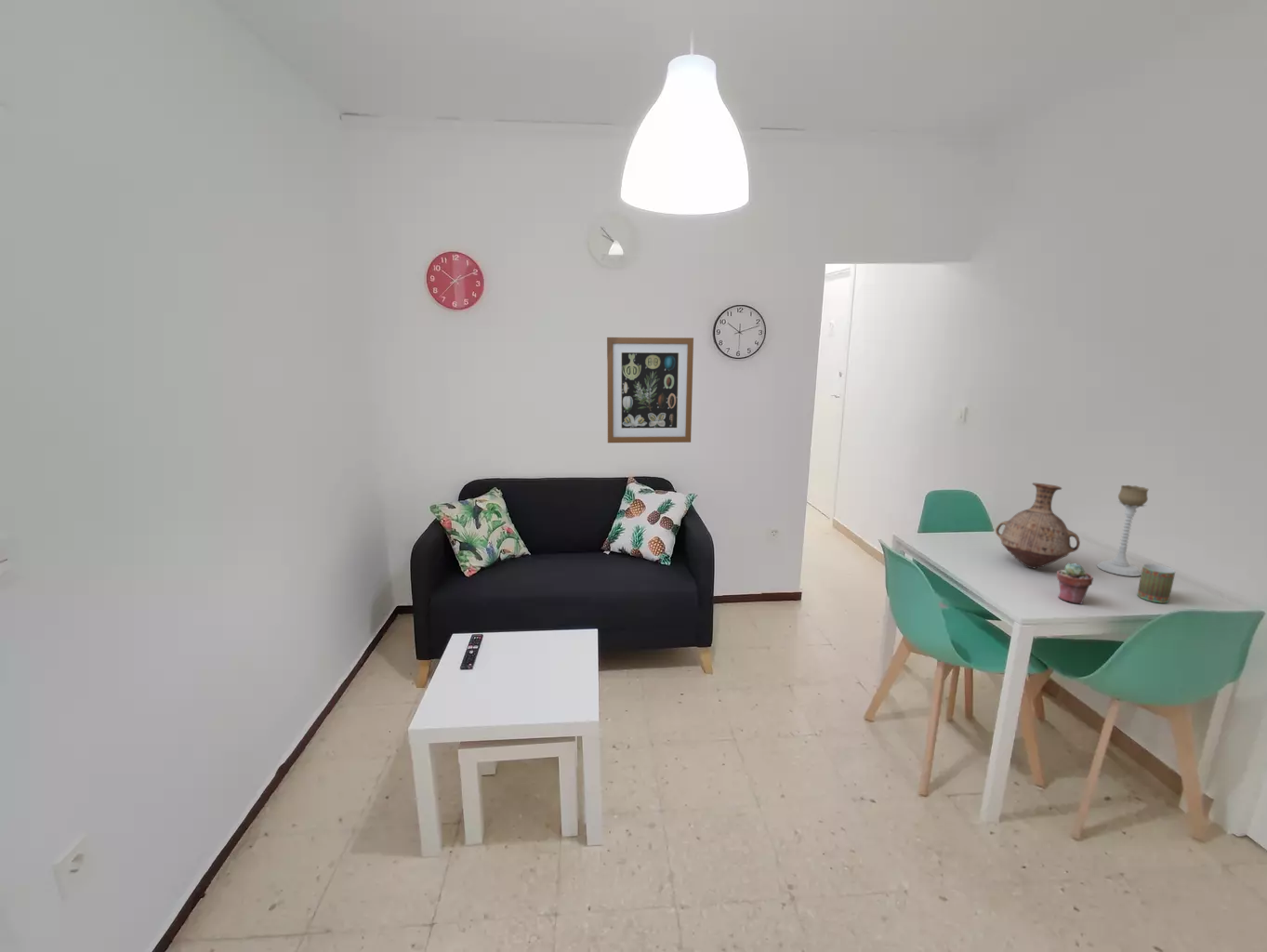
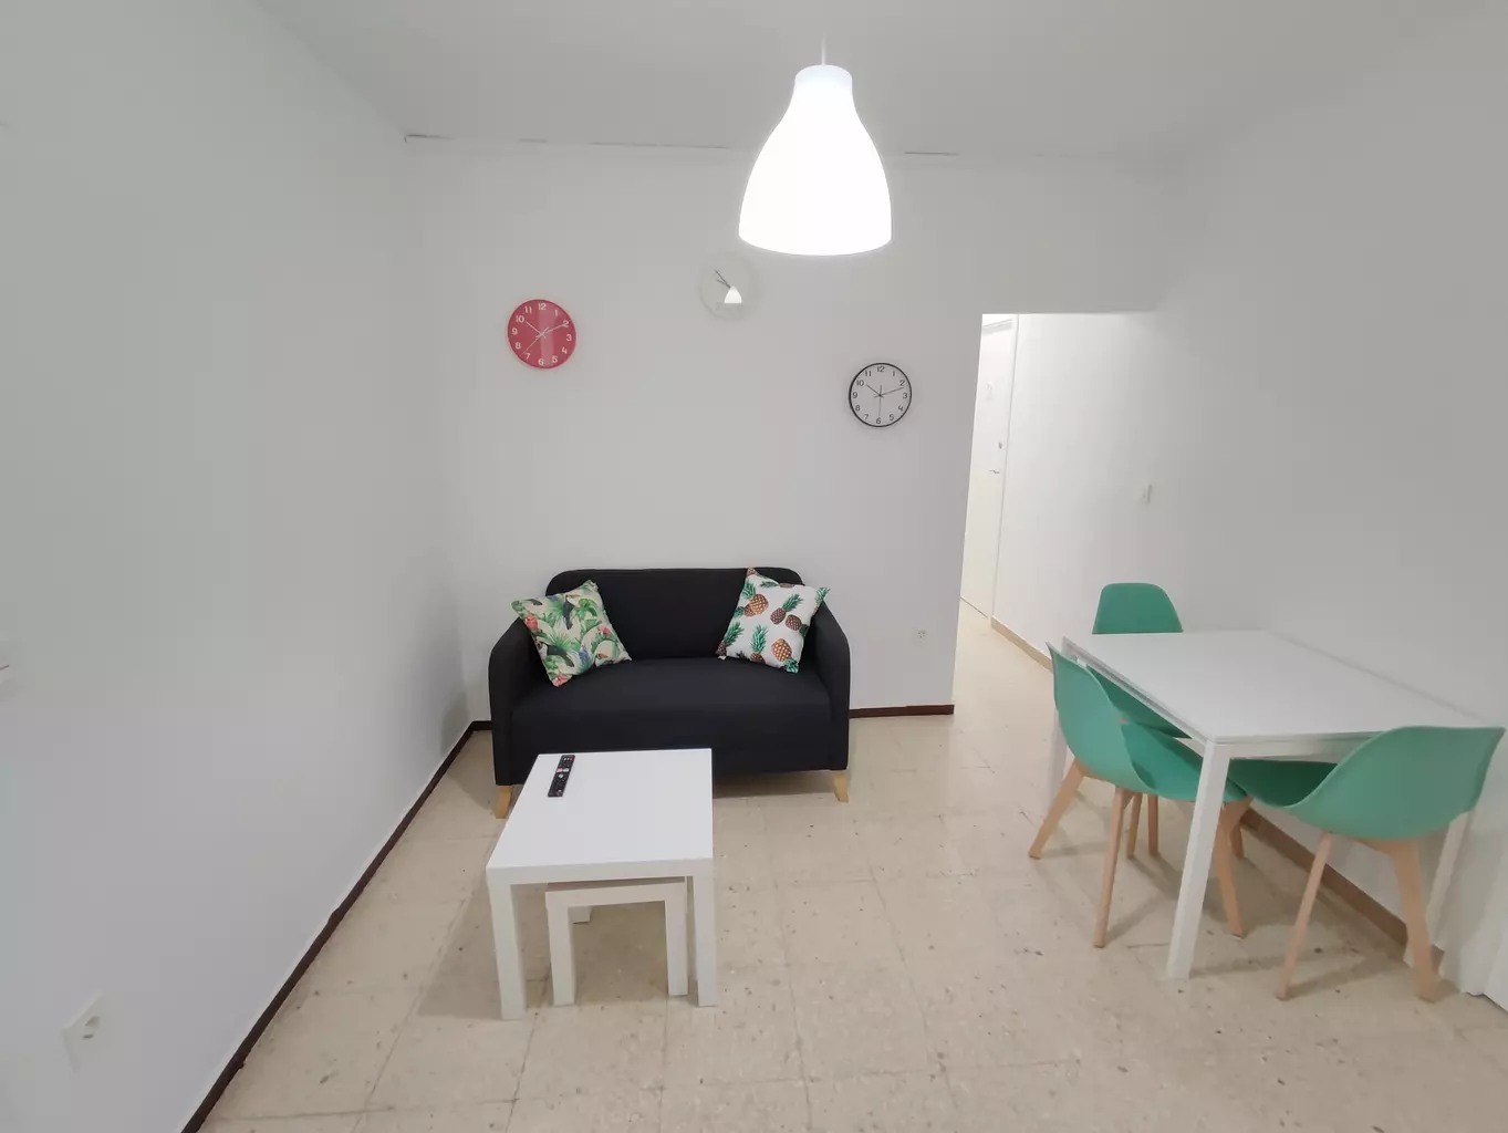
- candle holder [1096,484,1149,577]
- vase [995,482,1081,569]
- wall art [606,337,694,443]
- potted succulent [1056,562,1094,605]
- mug [1136,563,1176,603]
